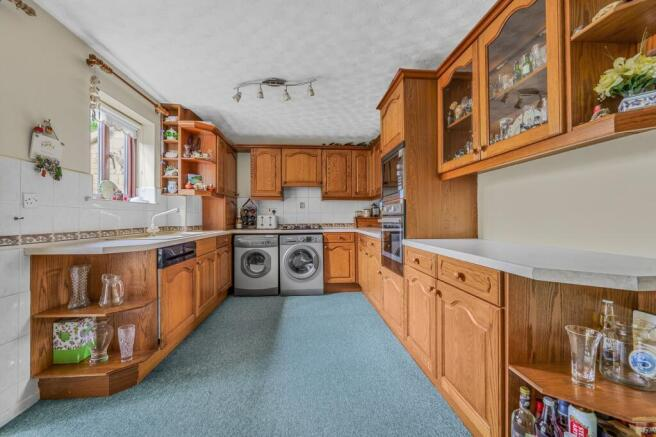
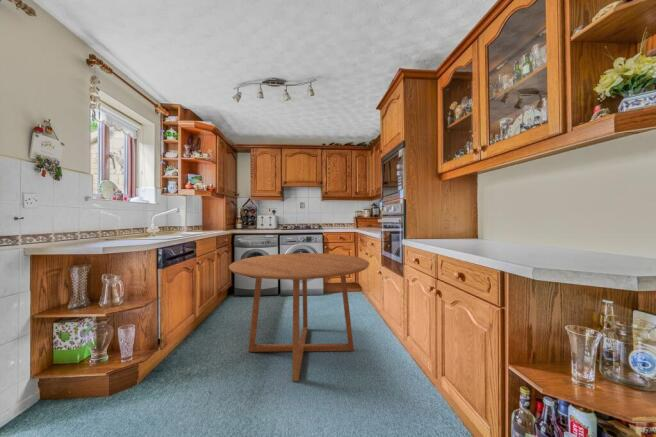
+ dining table [228,252,370,382]
